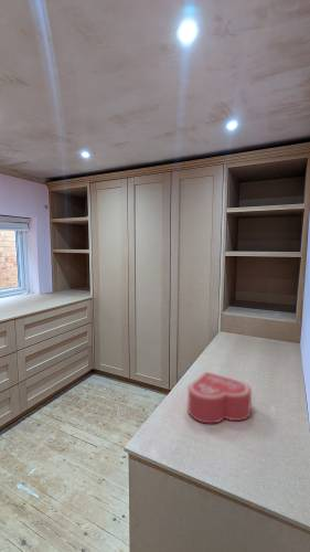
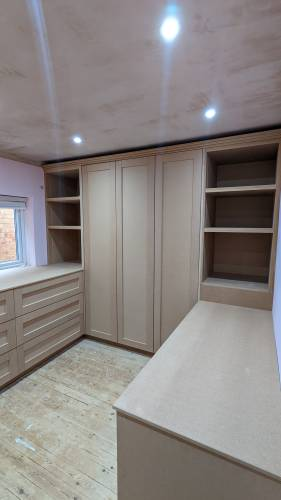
- jewelry box [186,370,253,425]
